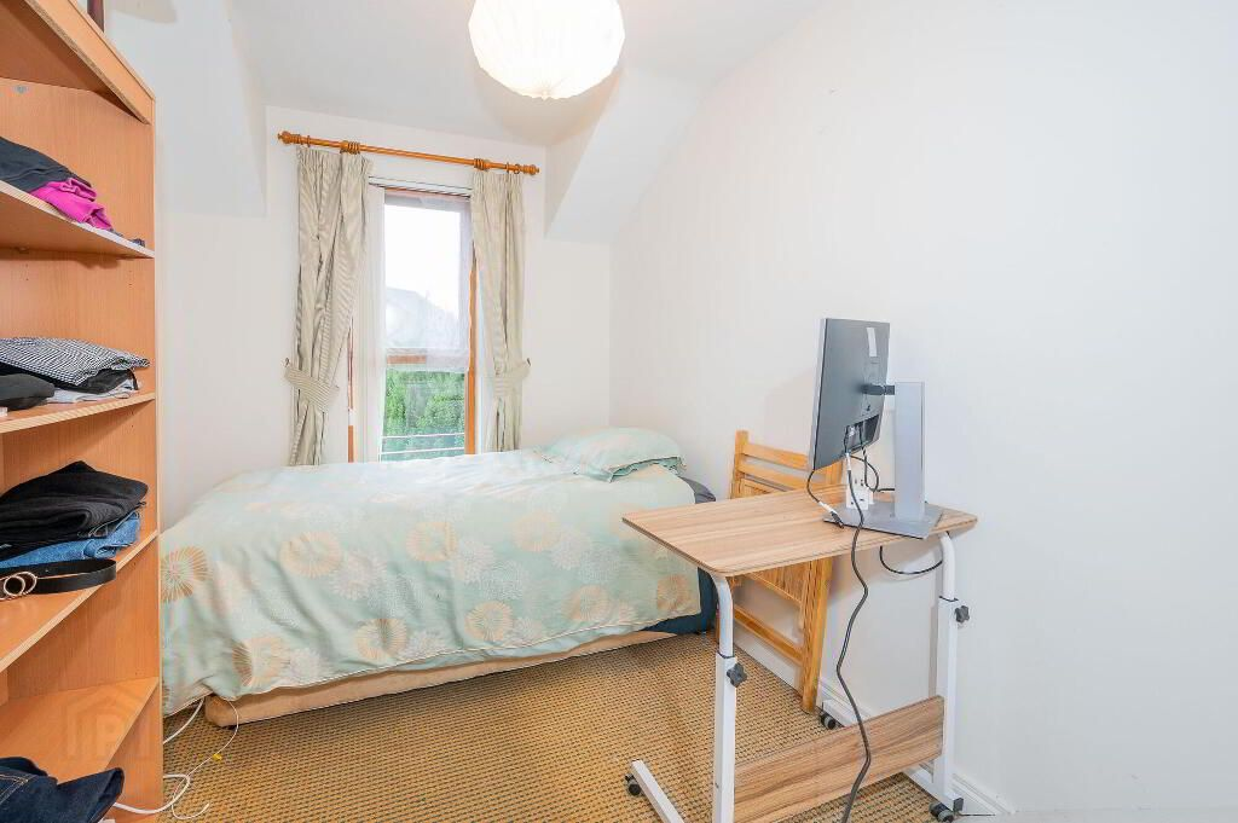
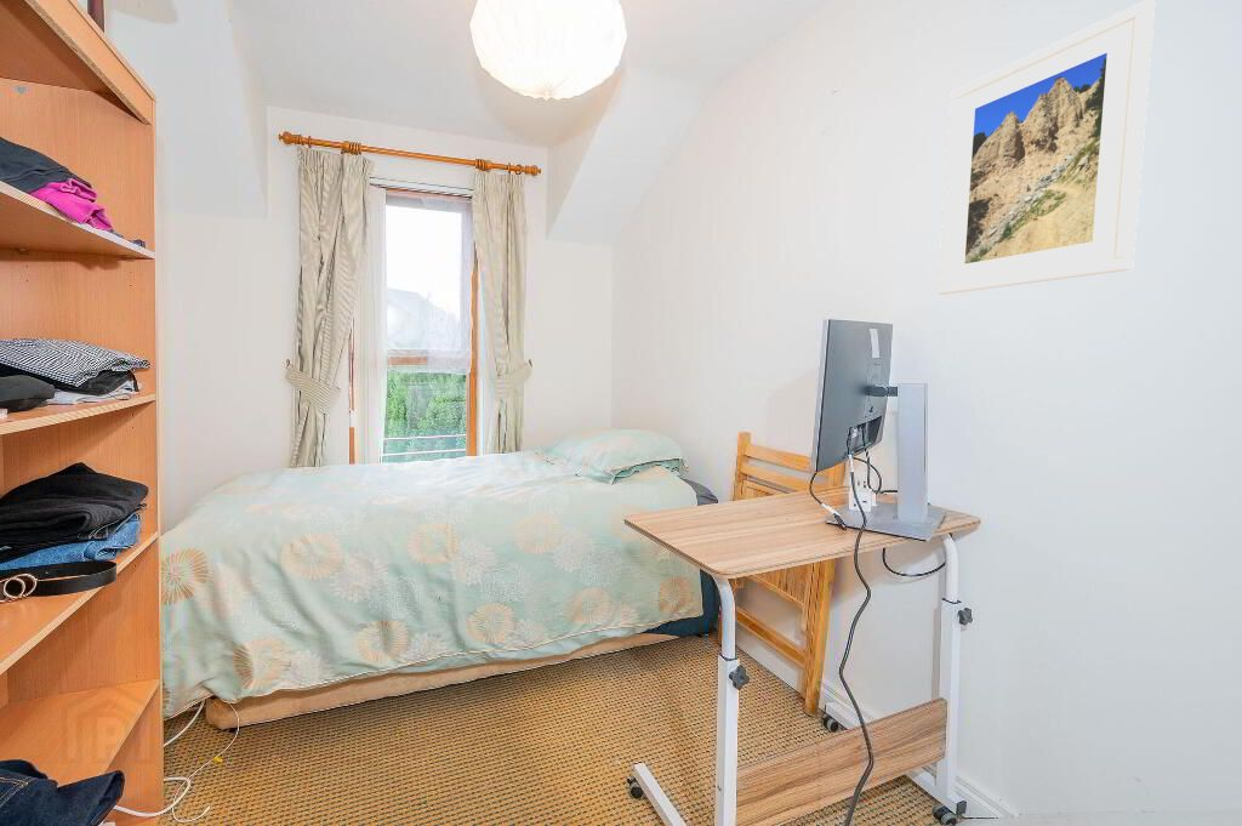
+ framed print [936,0,1156,296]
